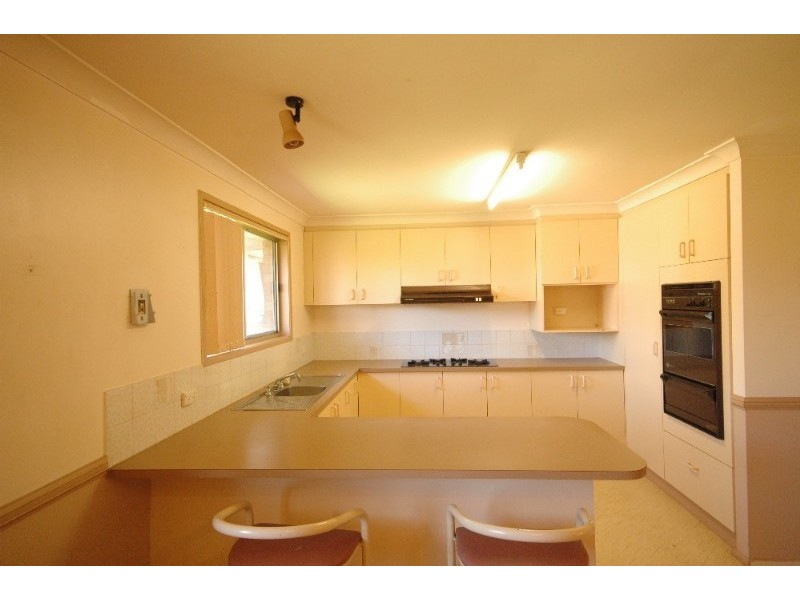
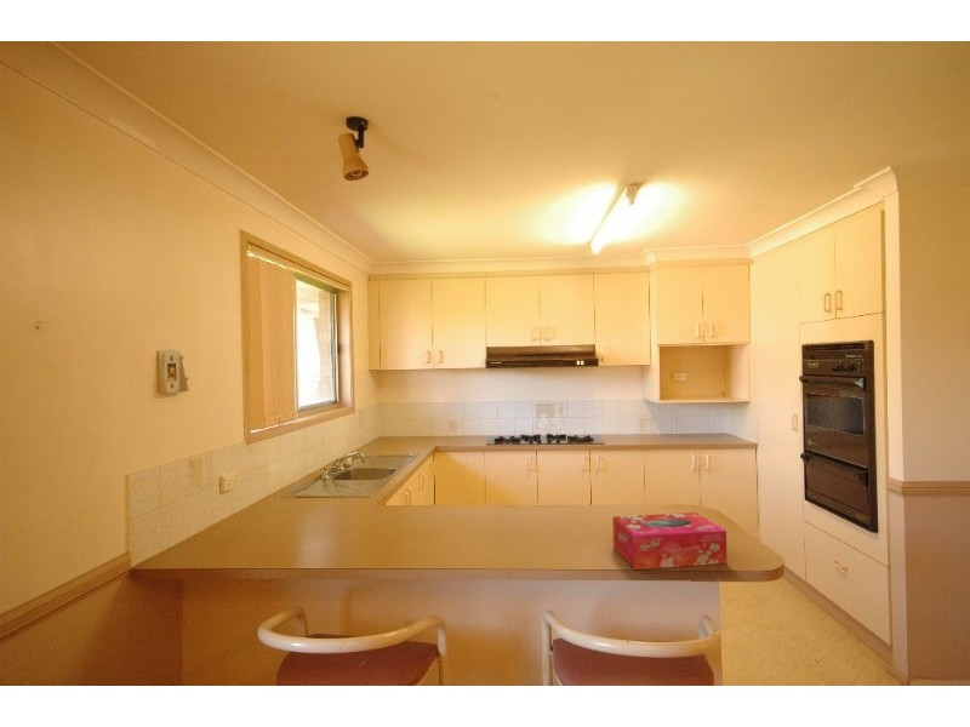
+ tissue box [612,511,728,571]
